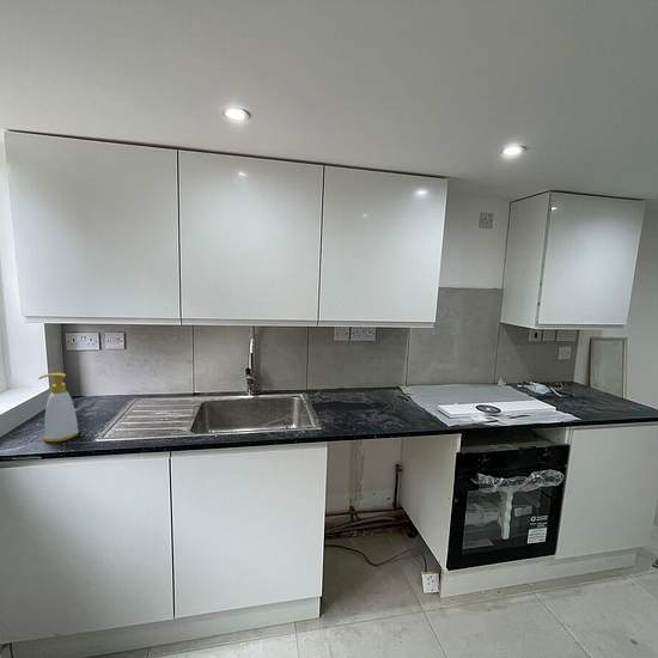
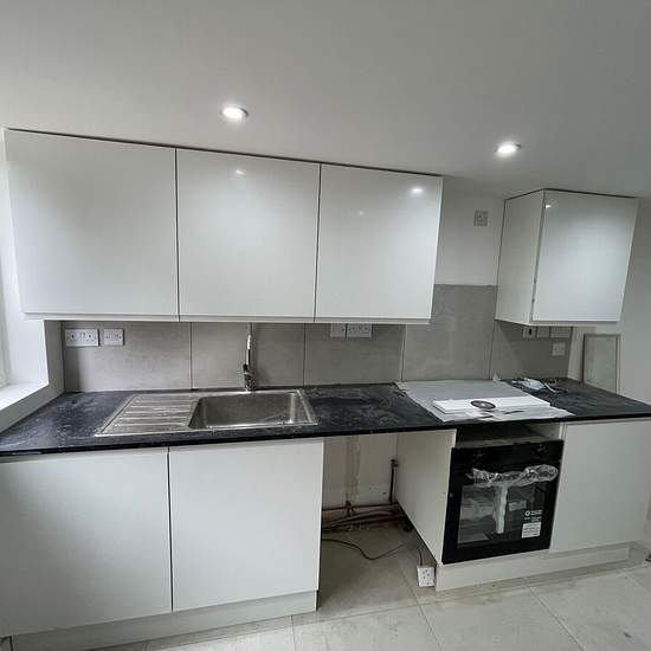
- soap bottle [37,372,80,443]
